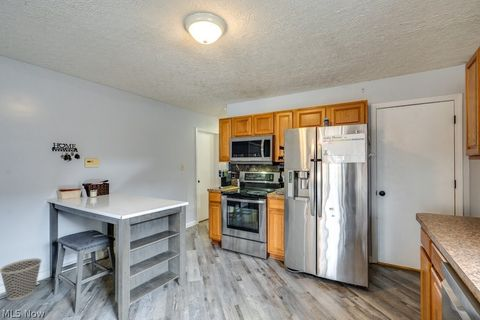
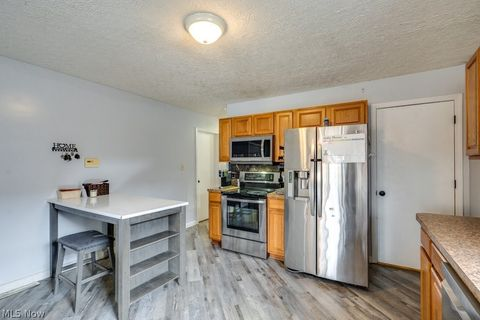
- wastebasket [0,257,43,301]
